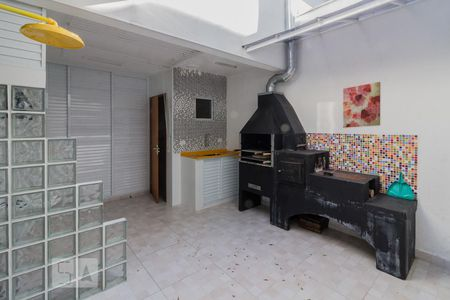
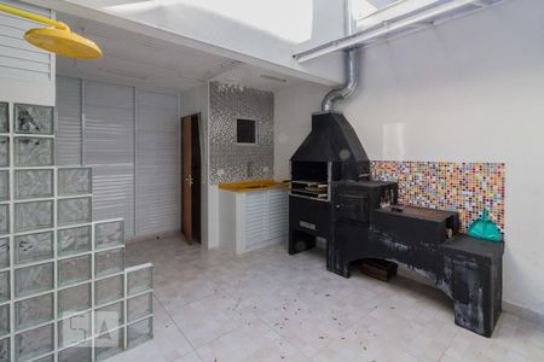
- wall art [342,81,381,129]
